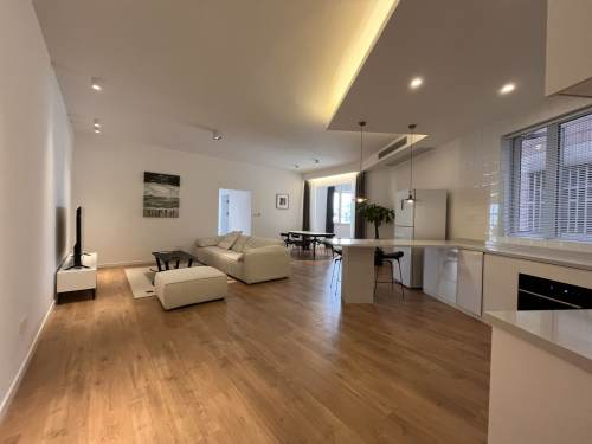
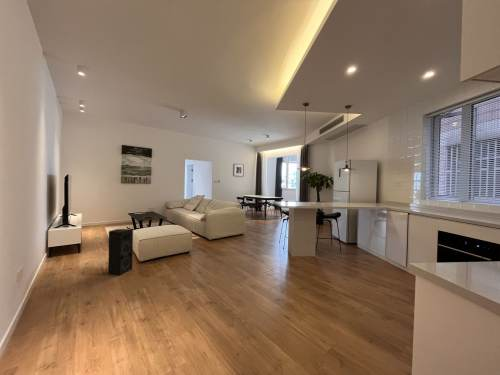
+ speaker [107,228,134,276]
